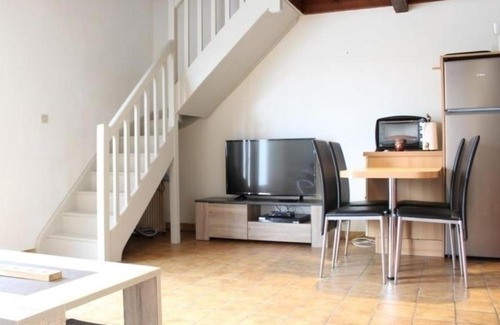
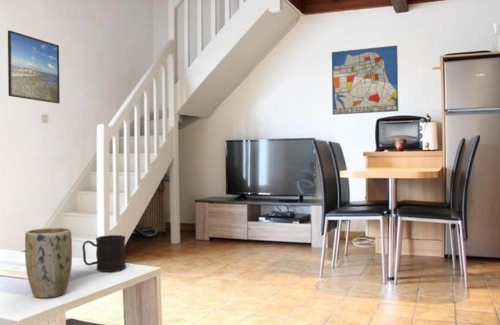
+ wall art [331,44,399,116]
+ plant pot [24,227,73,299]
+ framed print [7,30,61,104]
+ mug [81,234,127,273]
